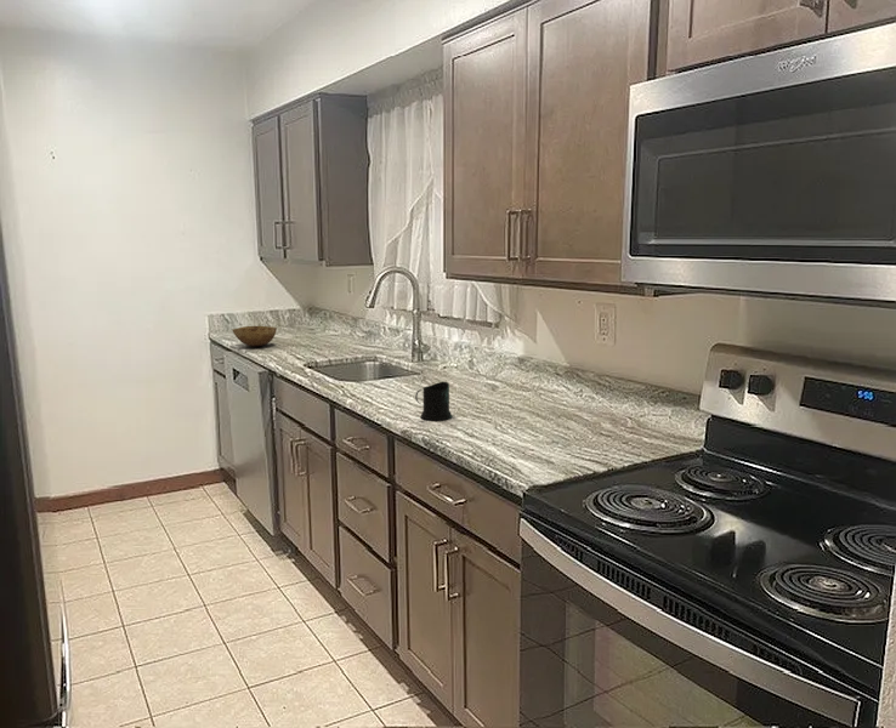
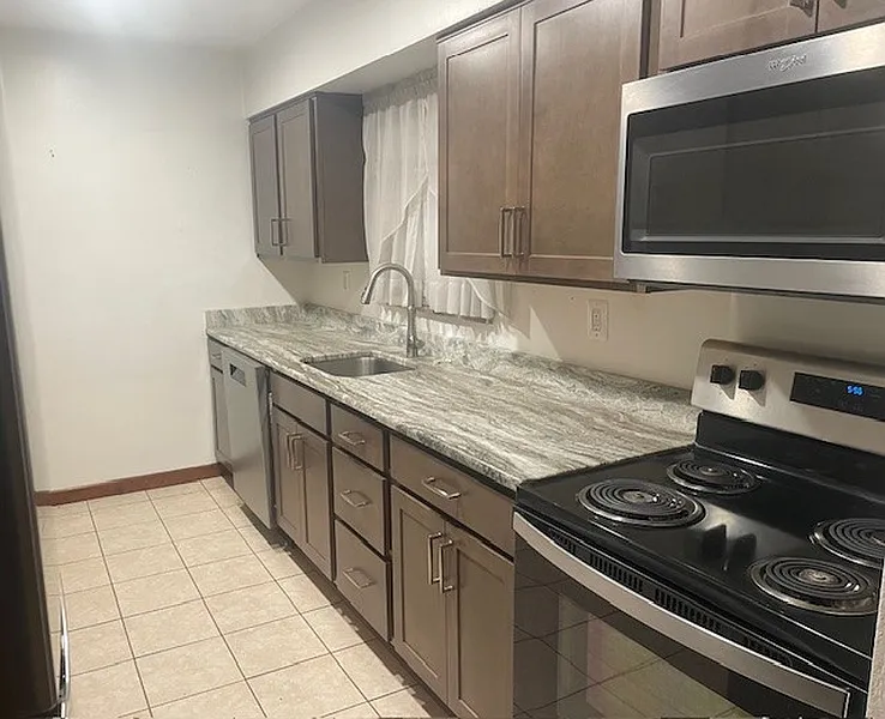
- bowl [231,325,278,348]
- mug [414,381,453,421]
